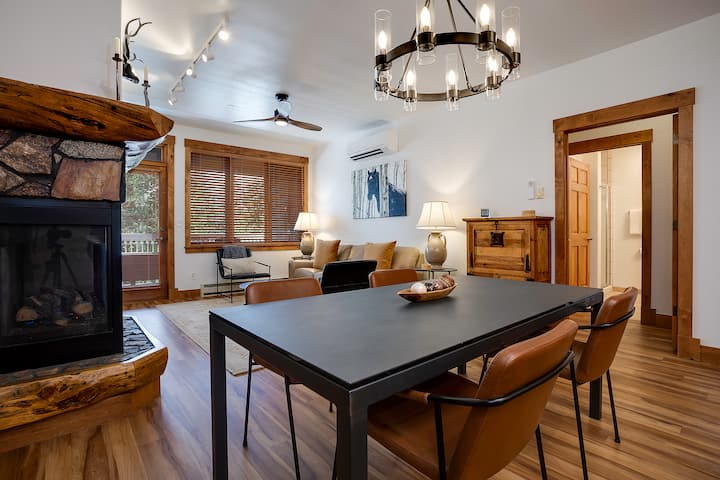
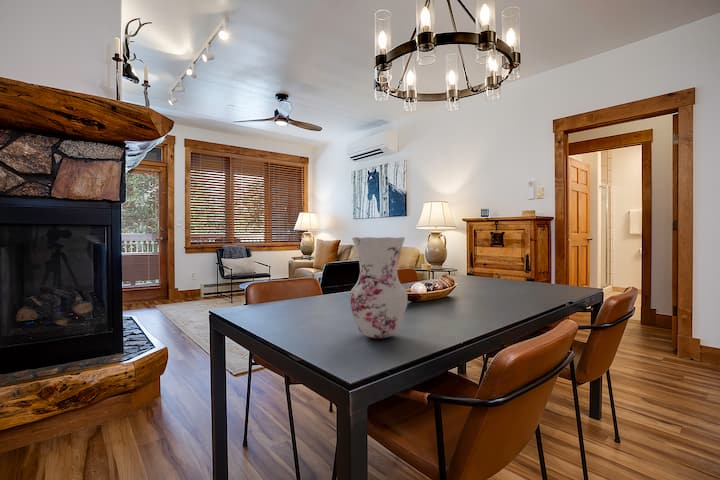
+ vase [349,236,409,339]
